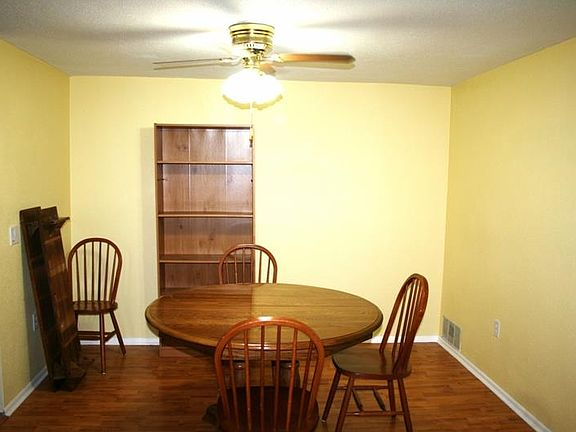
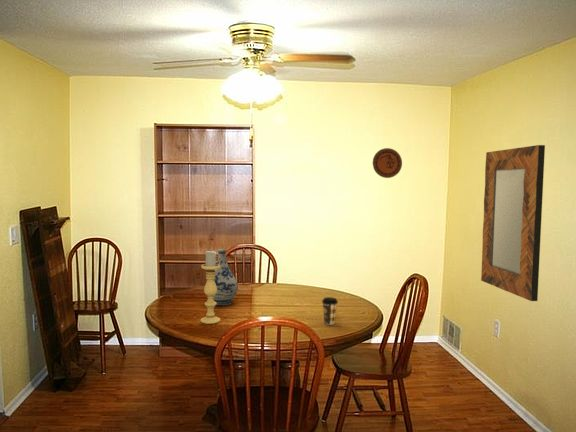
+ decorative plate [372,147,403,179]
+ candle holder [200,250,221,325]
+ vase [213,248,239,306]
+ home mirror [480,144,546,302]
+ coffee cup [321,296,339,326]
